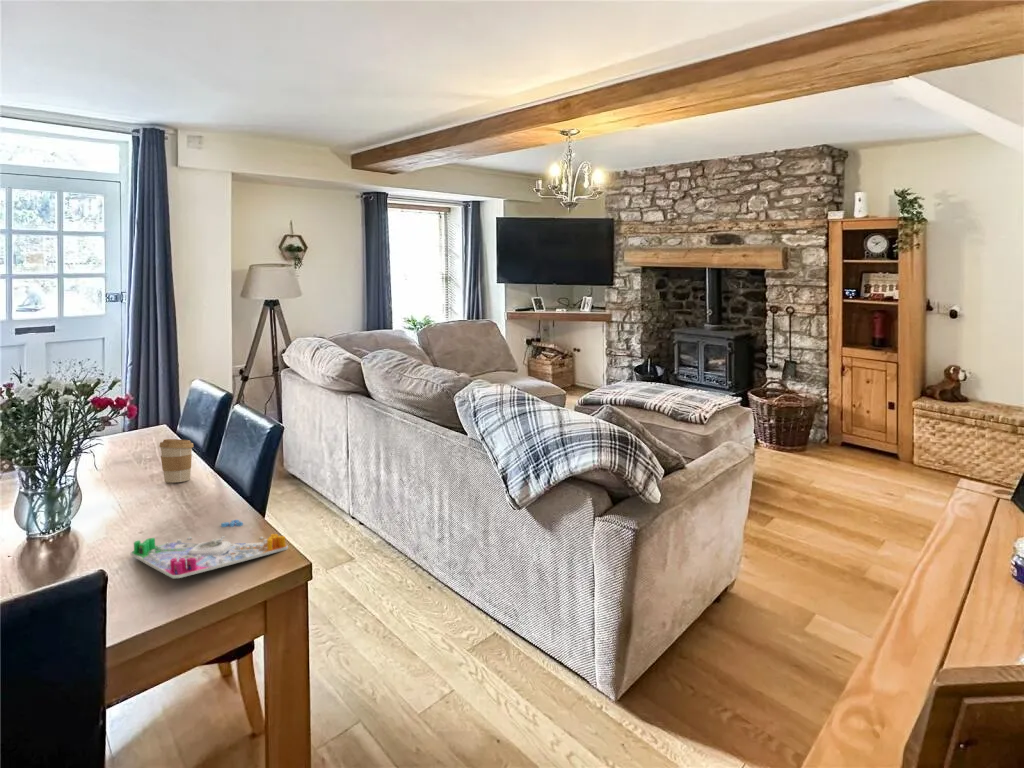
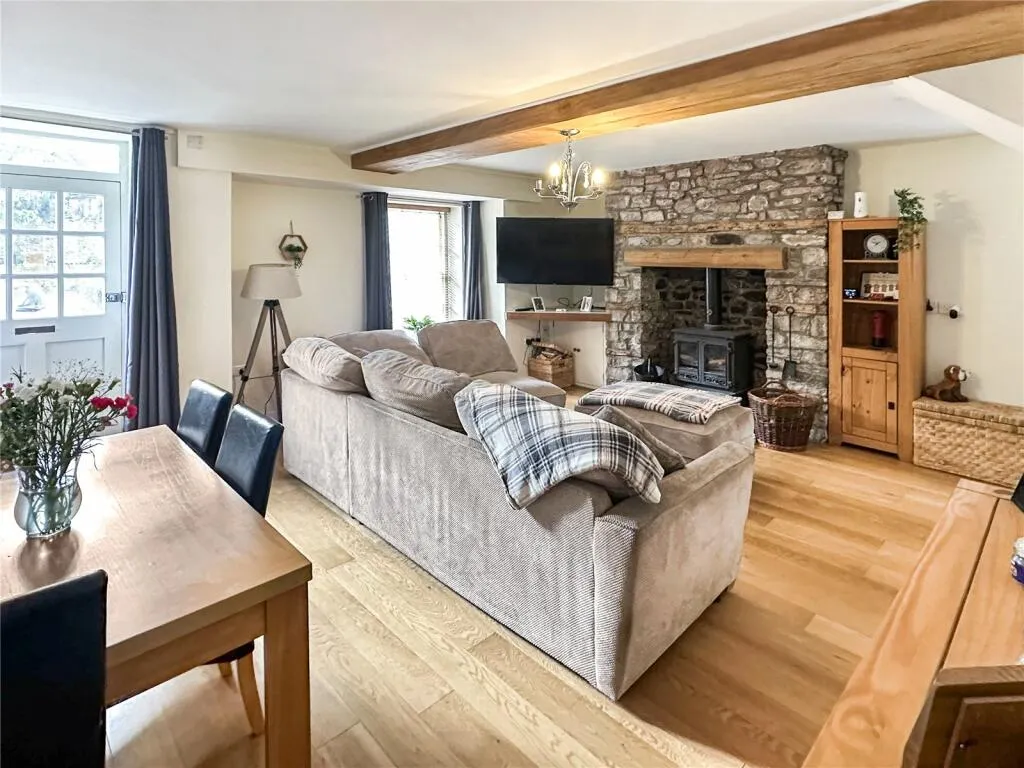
- coffee cup [158,438,194,484]
- board game [130,519,289,579]
